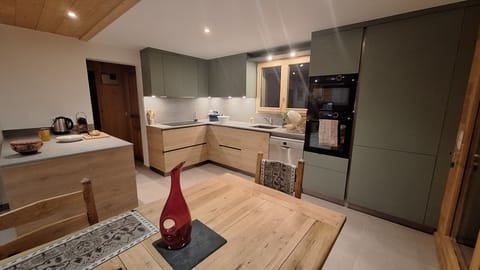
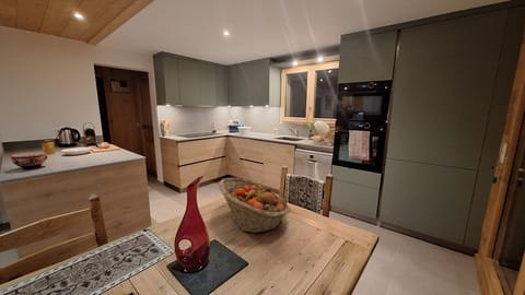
+ fruit basket [217,177,291,234]
